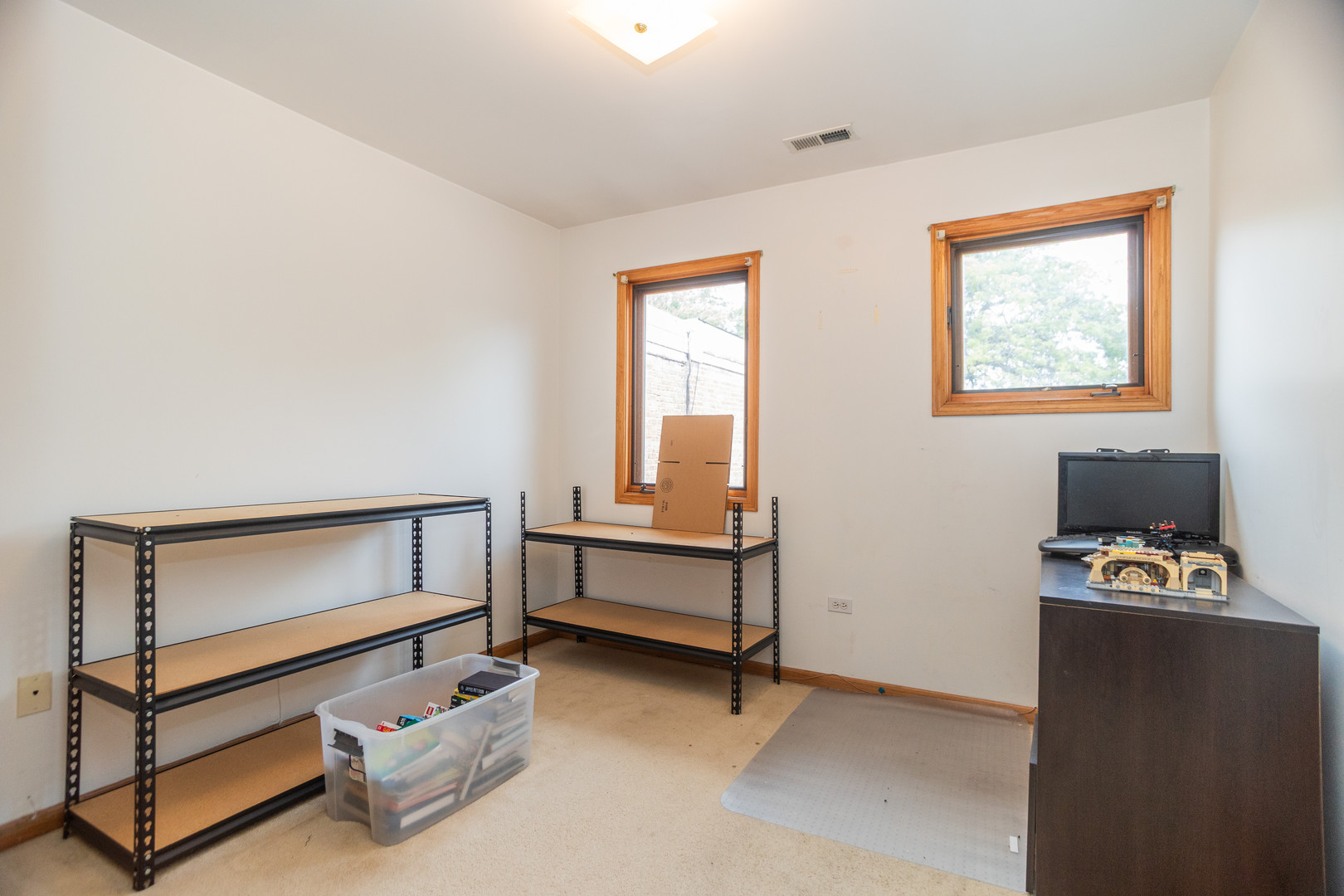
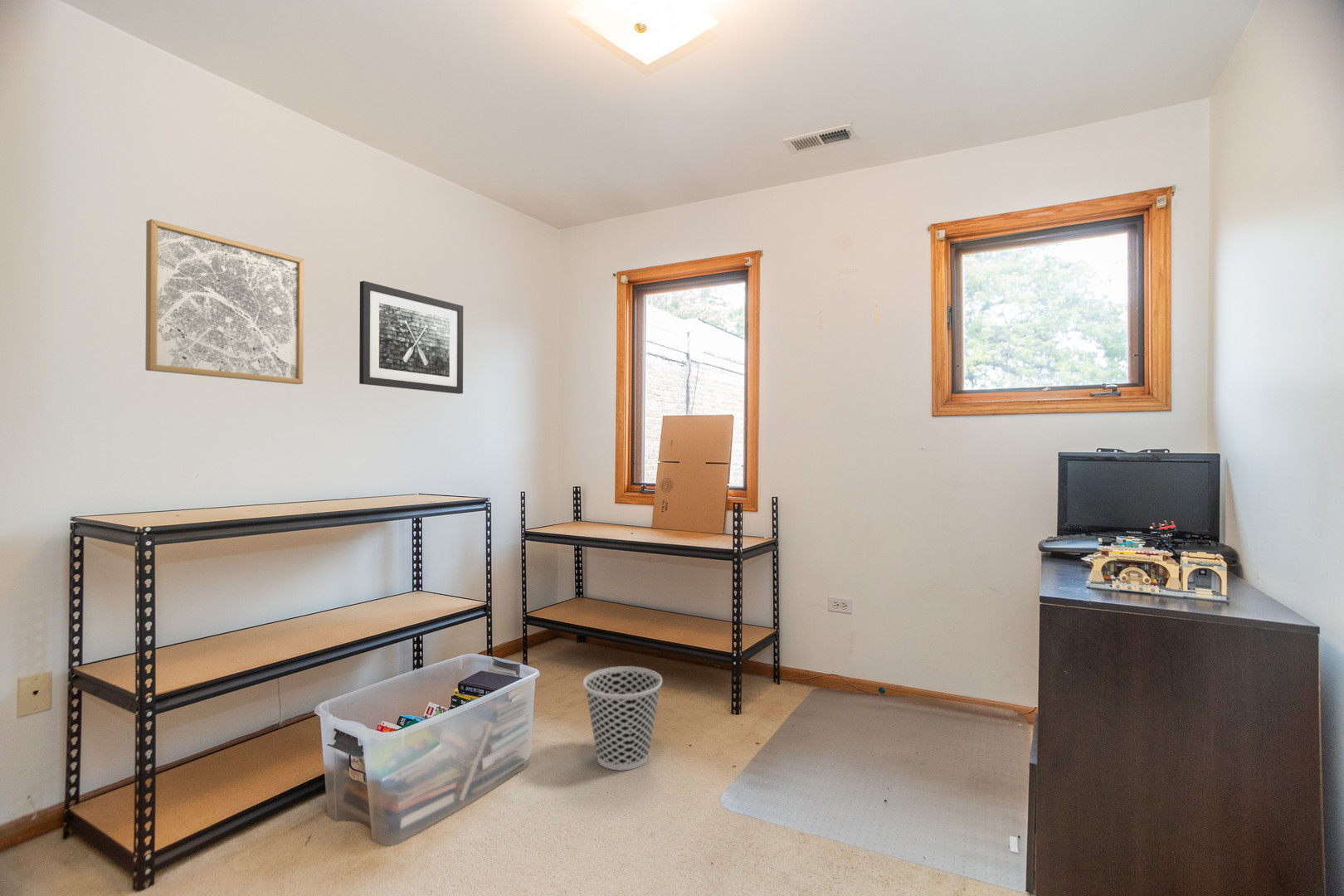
+ wall art [144,218,304,385]
+ wall art [358,280,464,395]
+ wastebasket [582,665,663,772]
